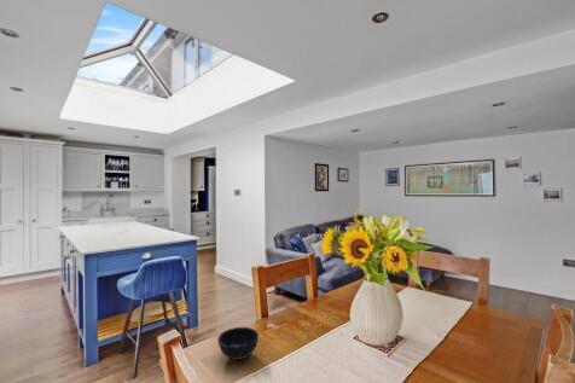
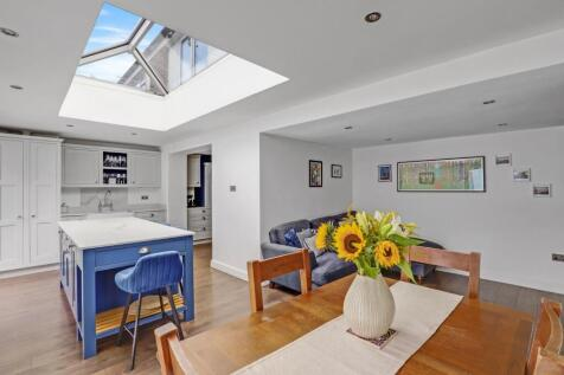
- bowl [216,326,260,361]
